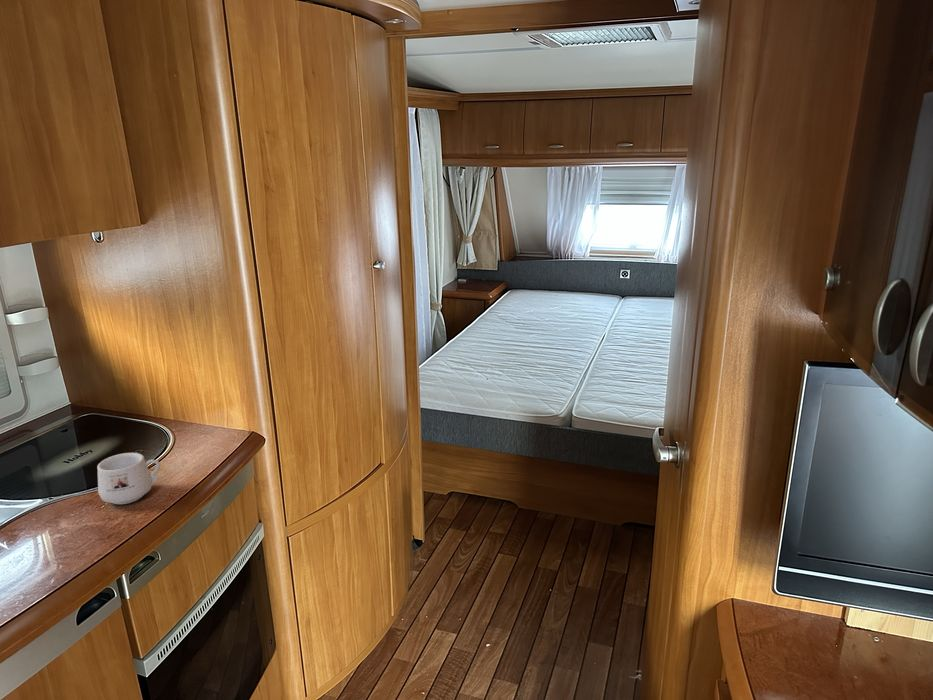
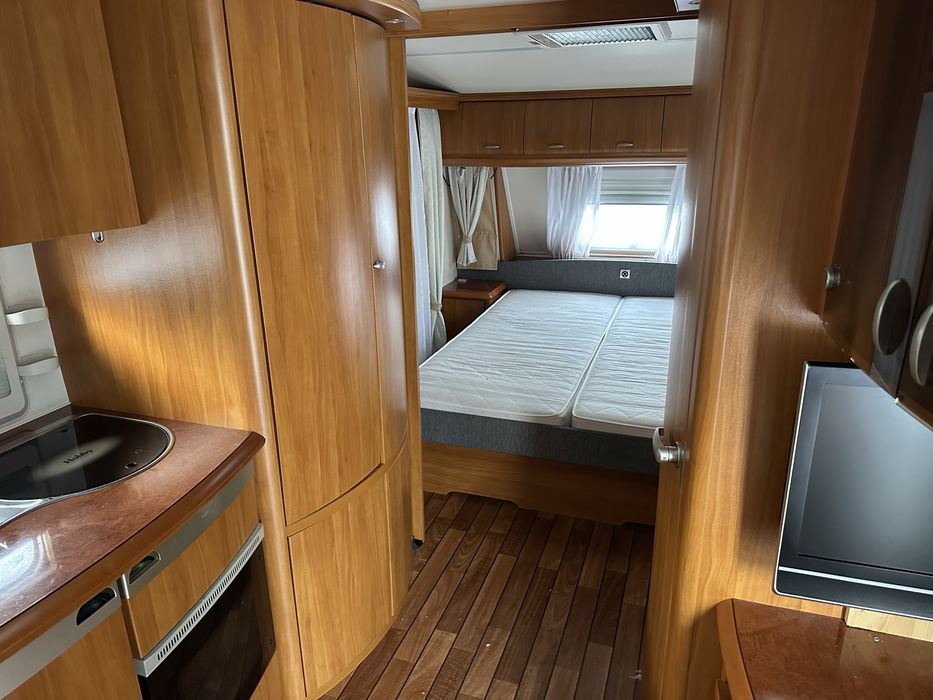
- mug [96,452,161,505]
